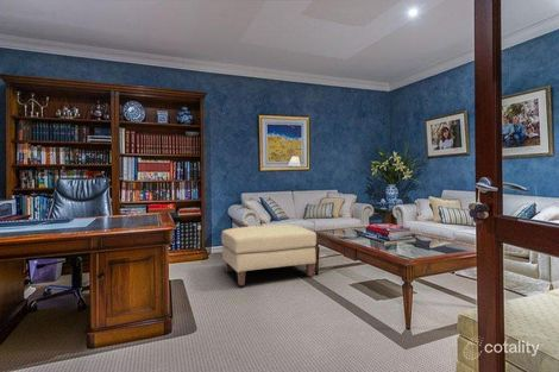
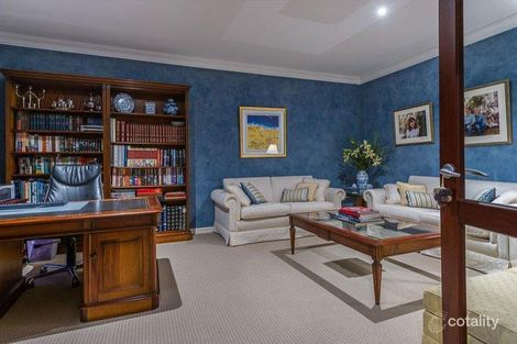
- ottoman [220,225,318,286]
